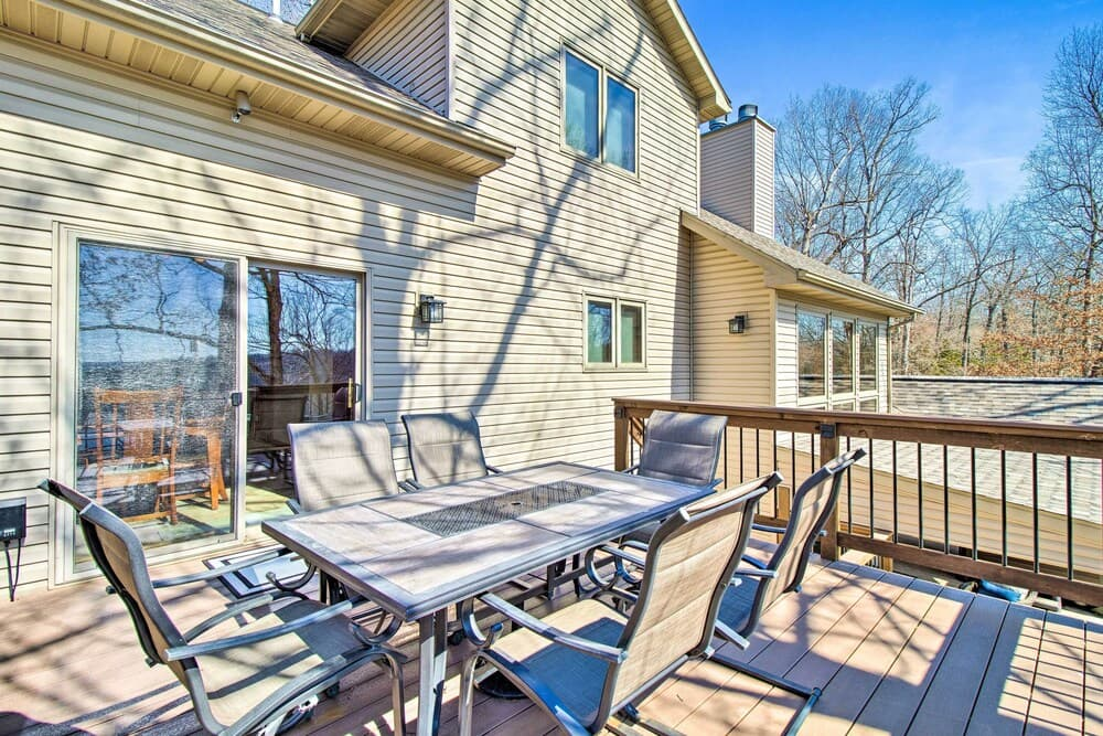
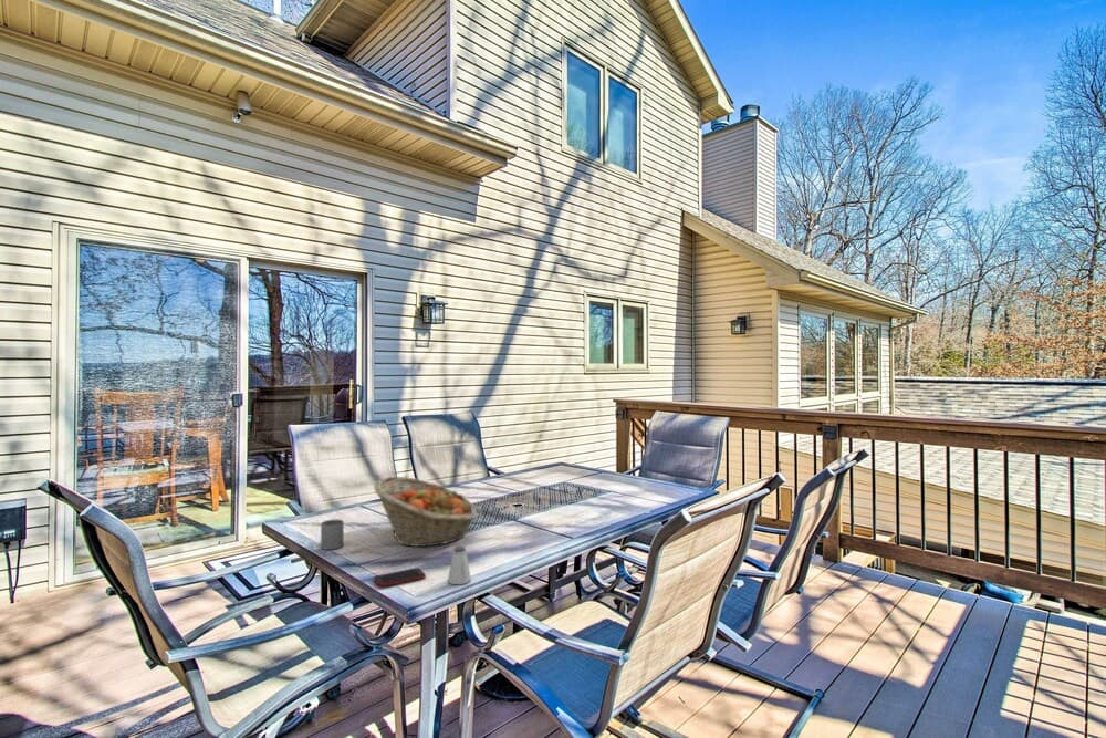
+ mug [320,519,345,551]
+ saltshaker [447,545,472,585]
+ fruit basket [373,476,478,548]
+ cell phone [373,567,427,589]
